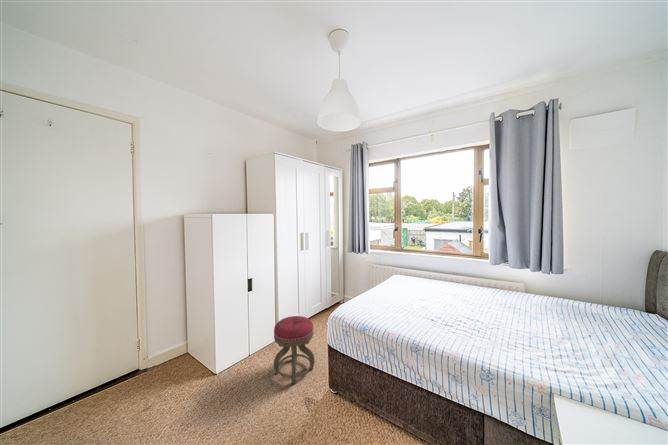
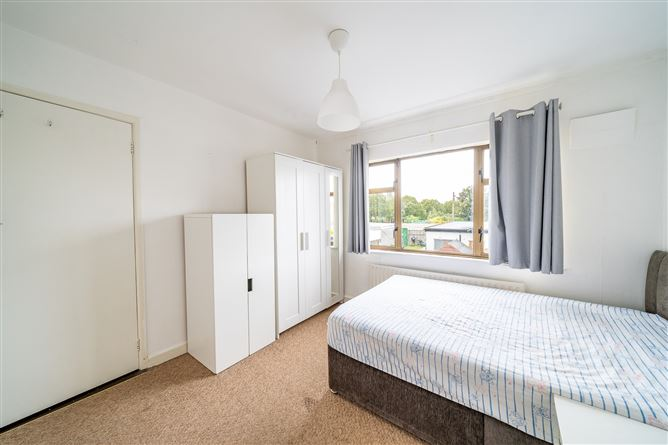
- stool [273,315,315,385]
